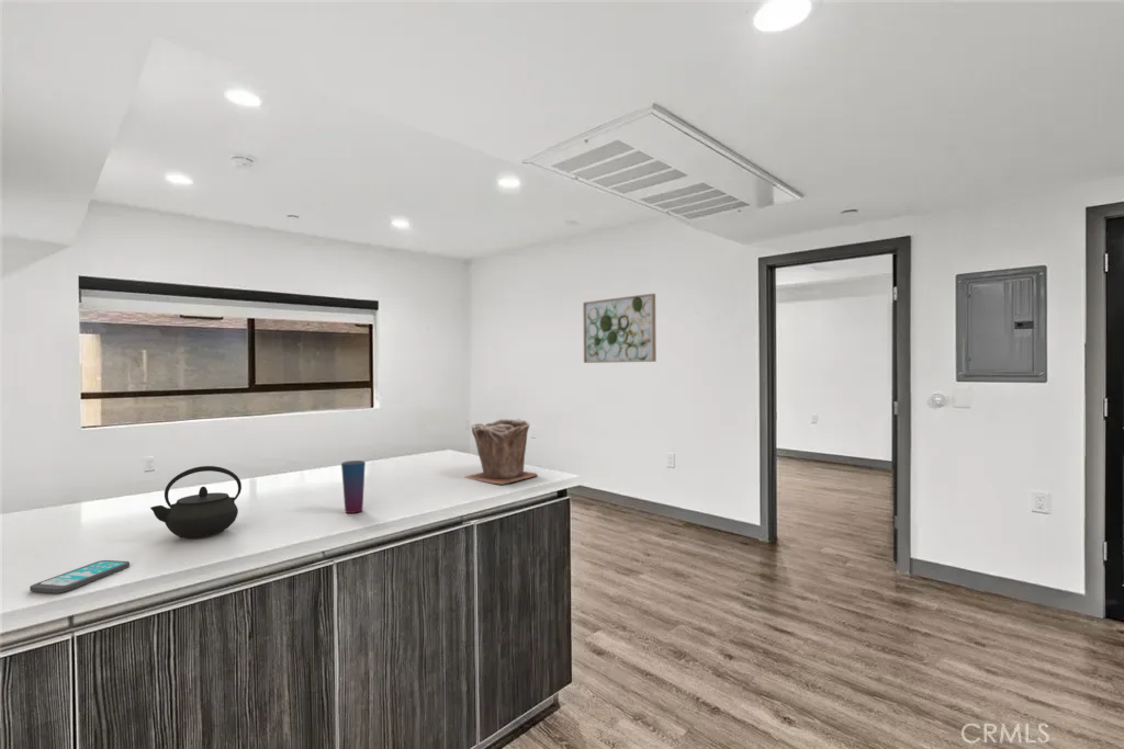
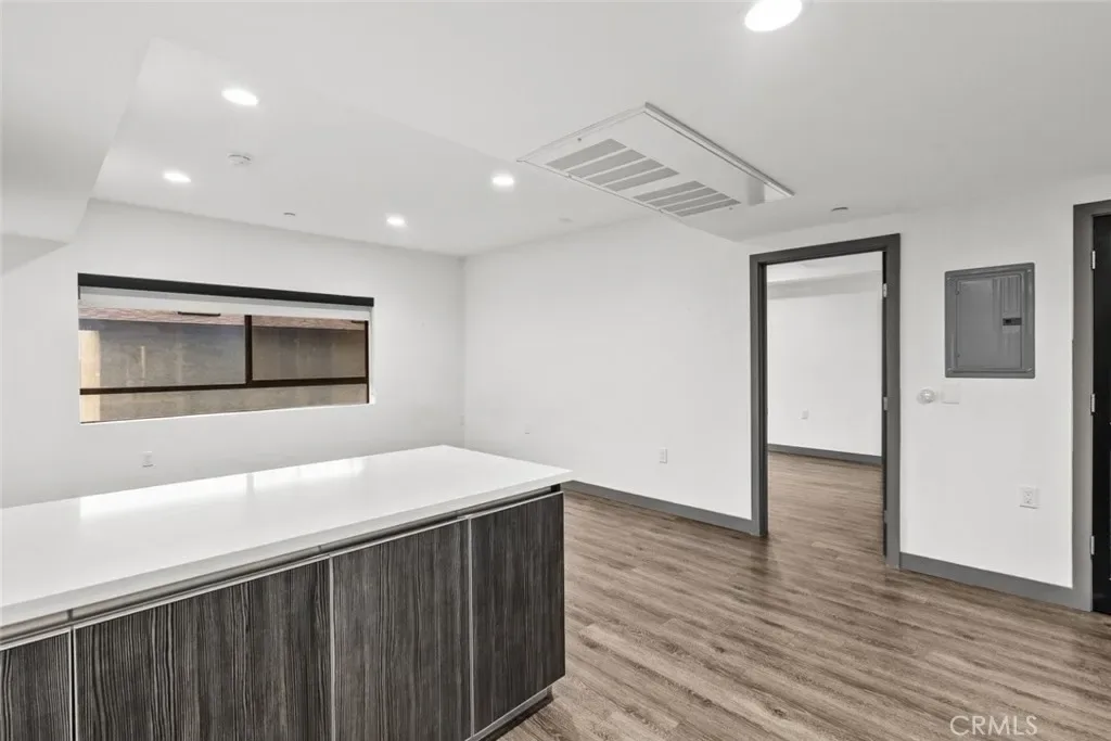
- kettle [149,465,243,540]
- plant pot [463,418,539,486]
- cup [340,459,367,514]
- smartphone [29,559,131,594]
- wall art [582,293,657,364]
